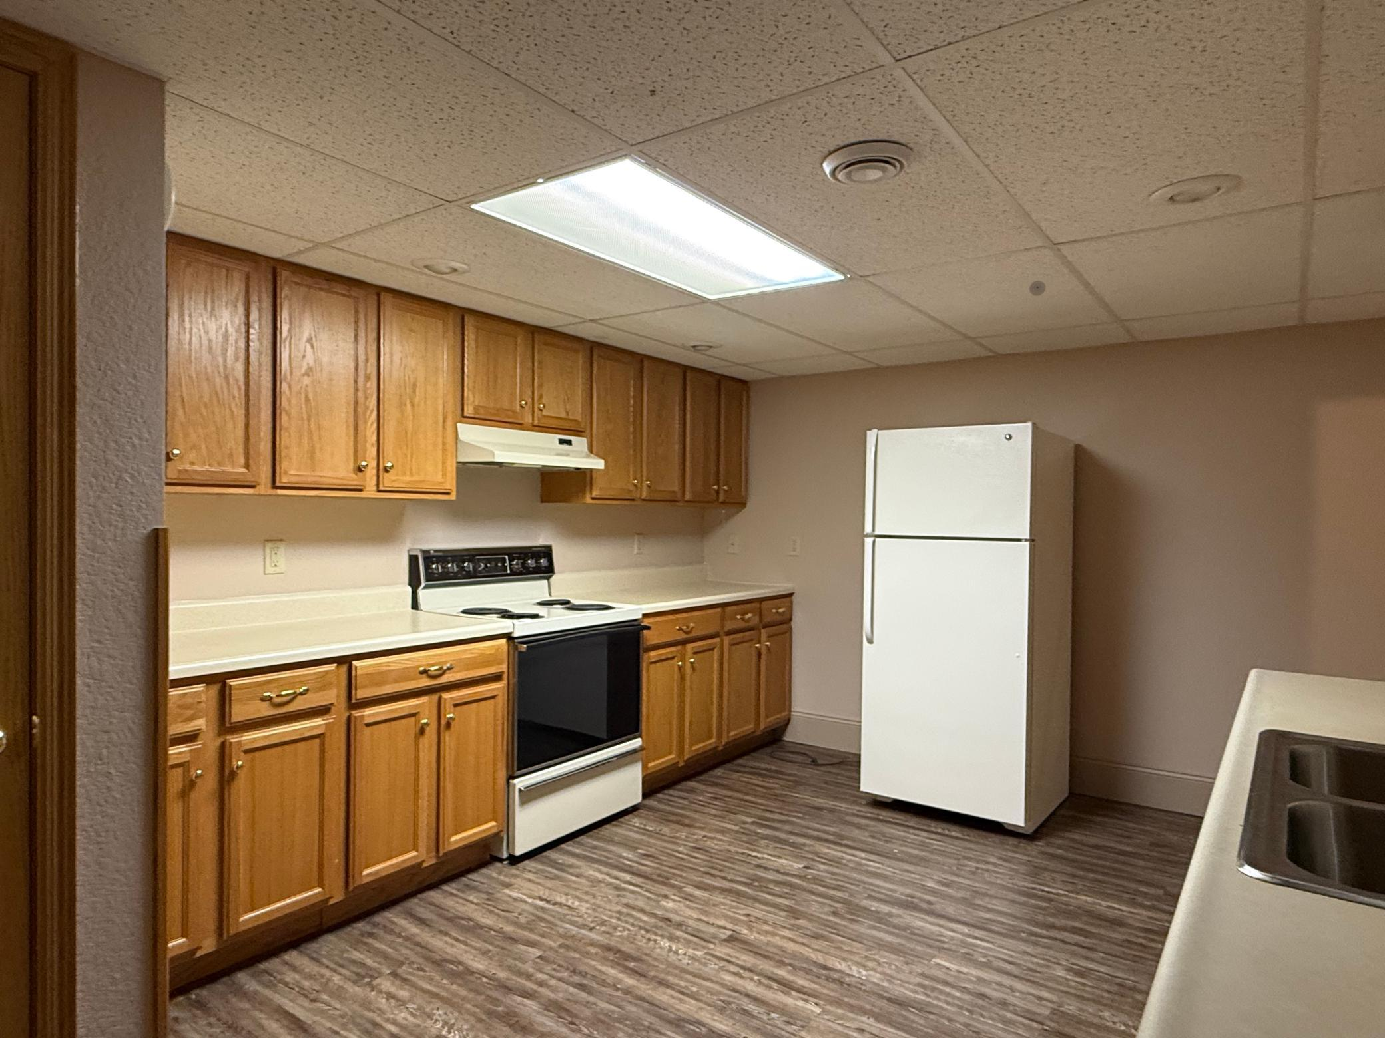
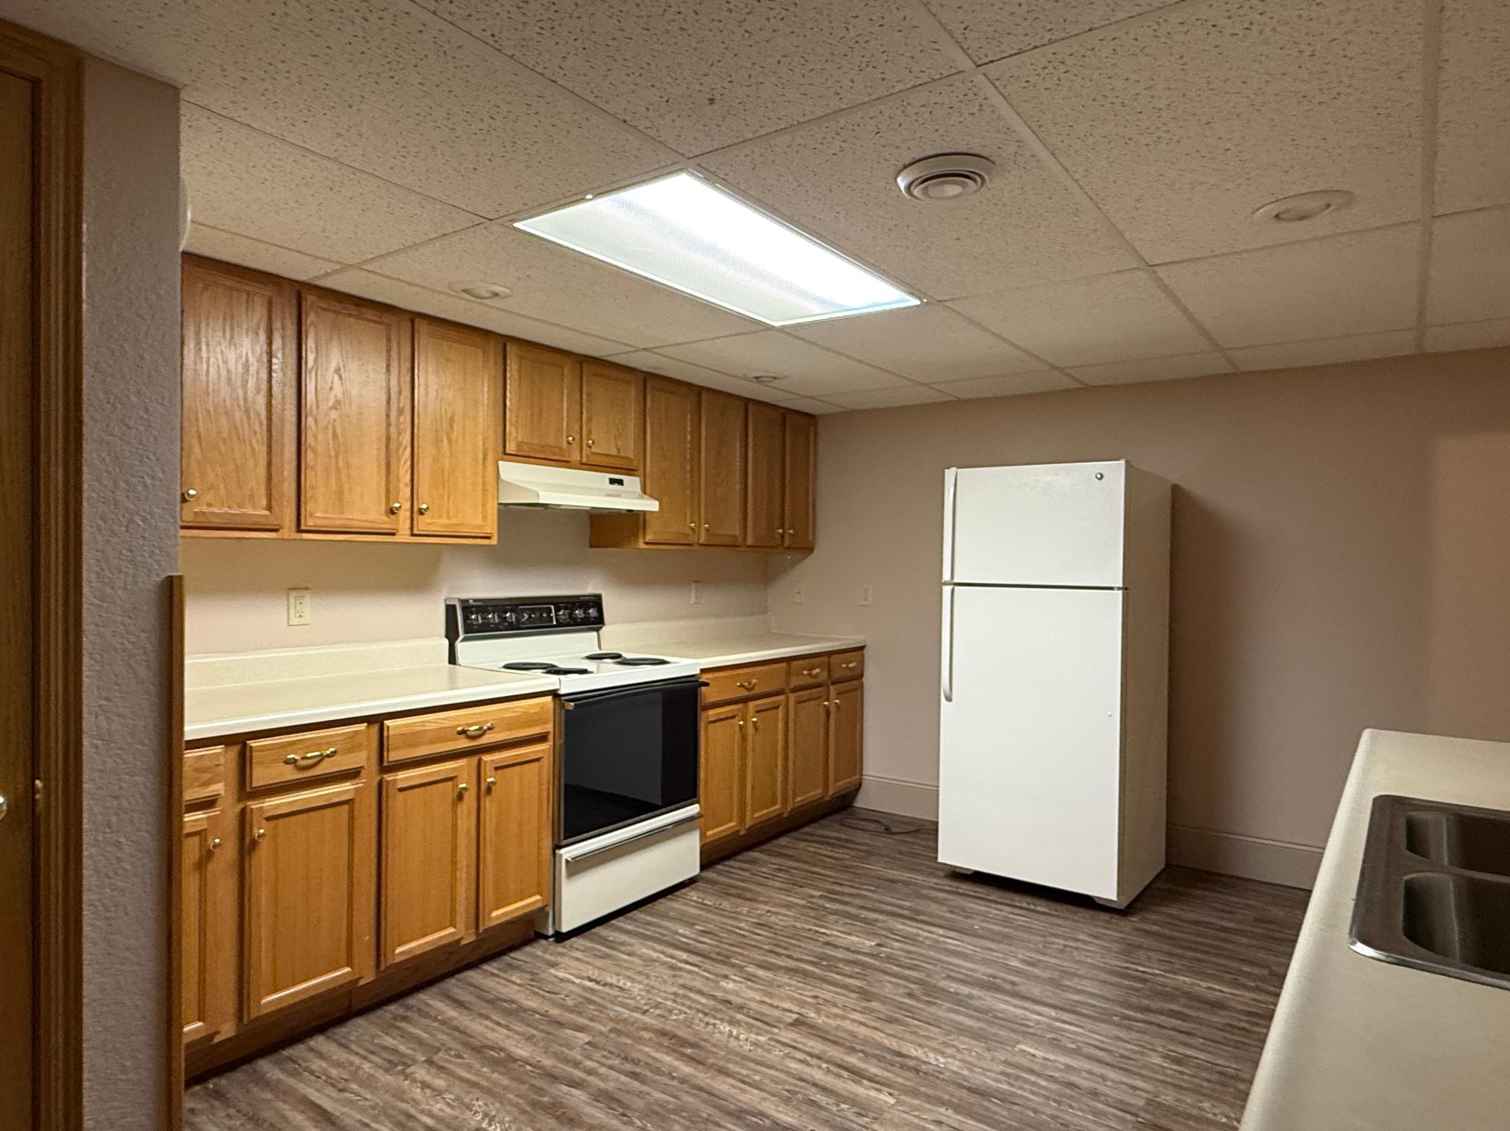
- smoke detector [1028,280,1047,297]
